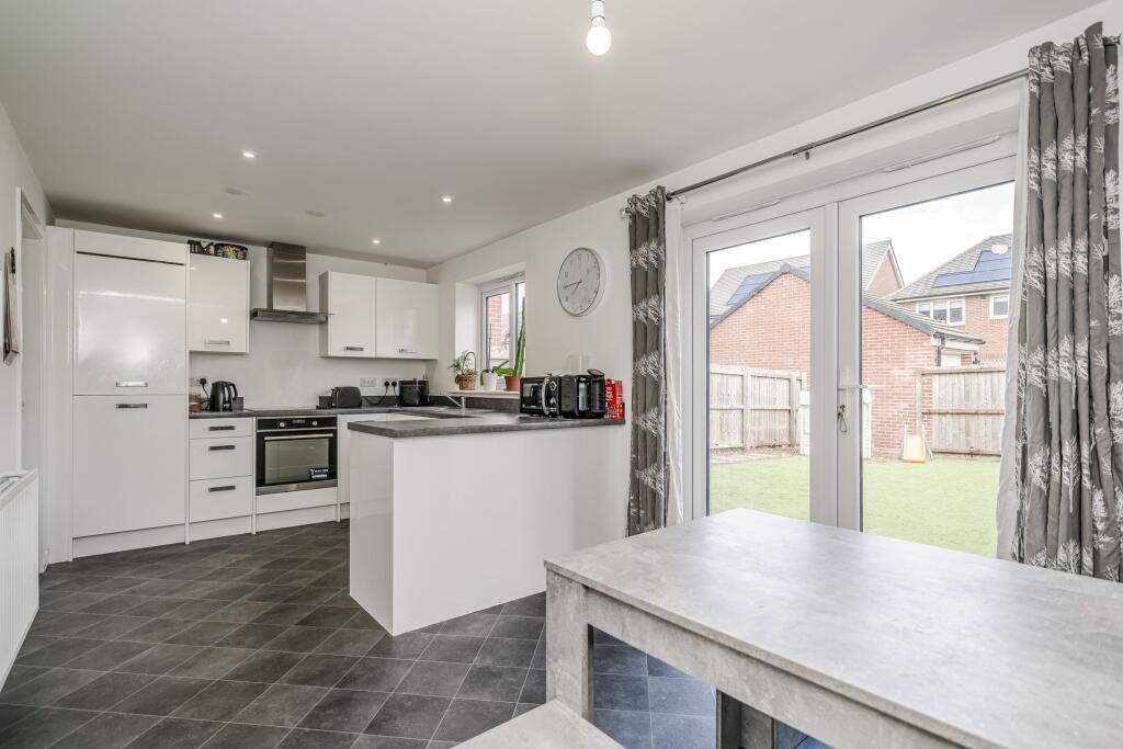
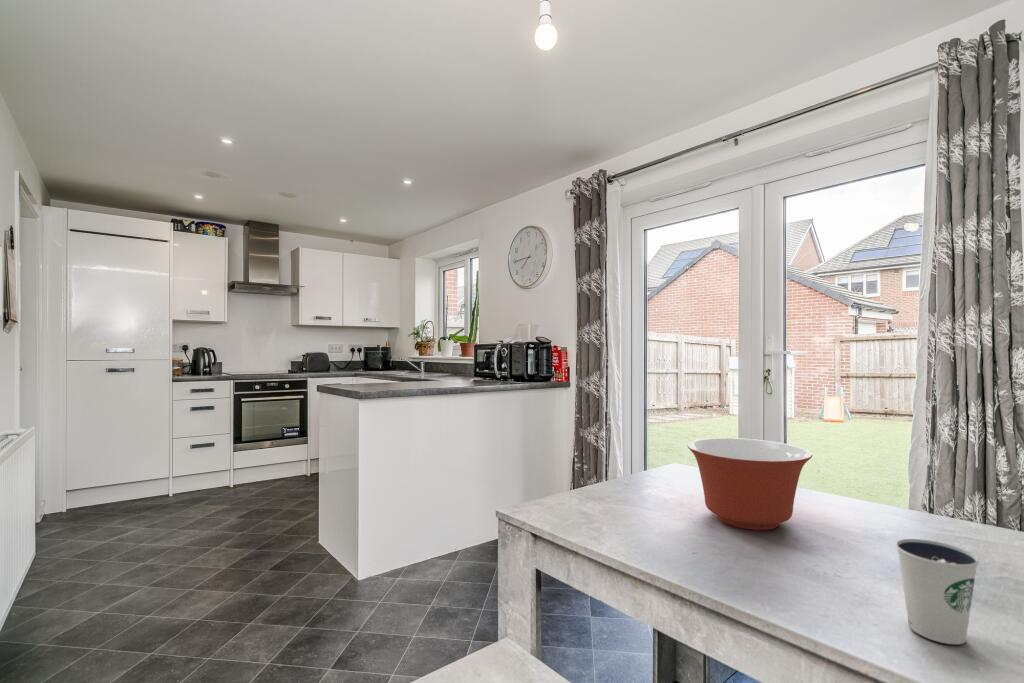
+ dixie cup [894,538,980,645]
+ mixing bowl [687,437,813,531]
